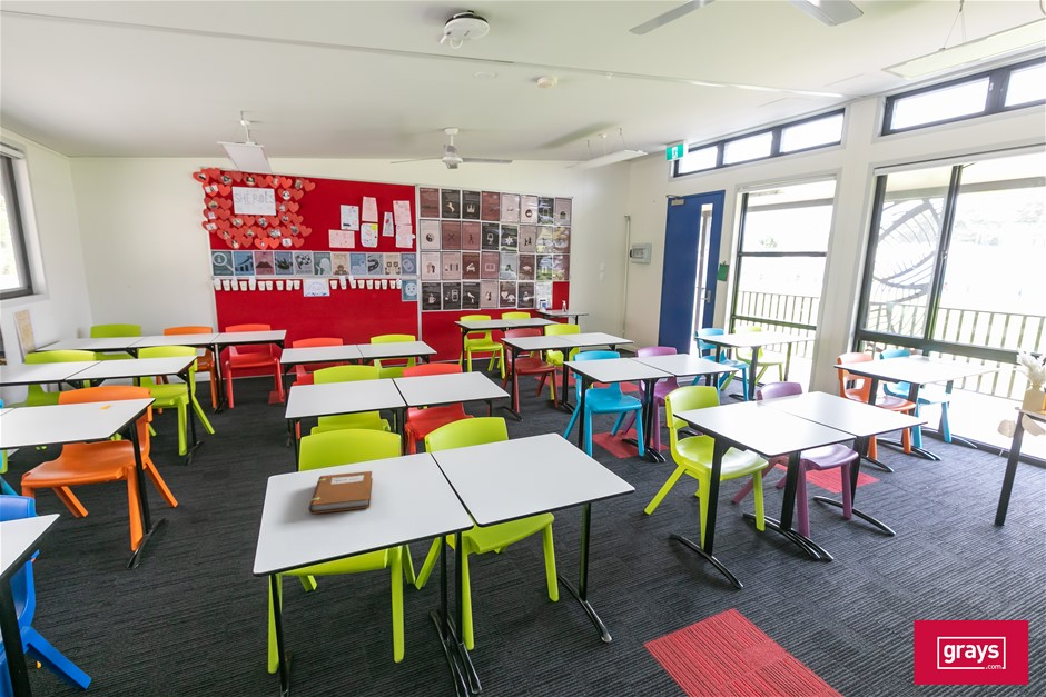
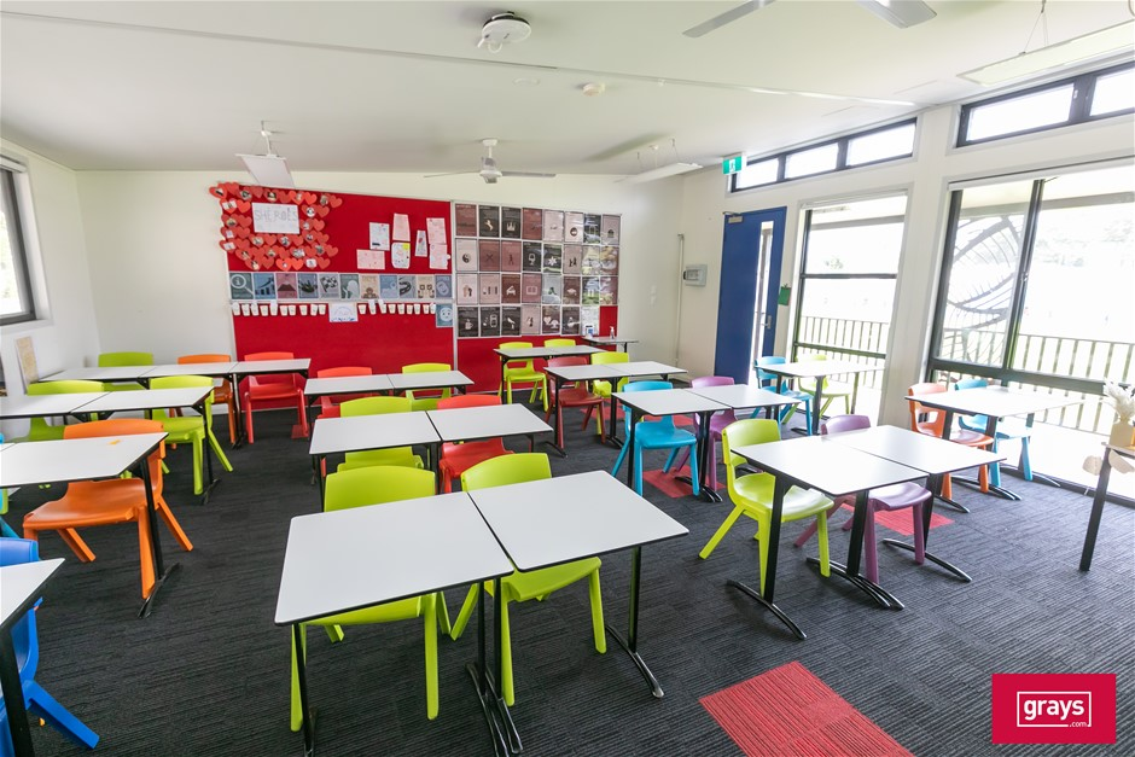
- notebook [308,470,373,515]
